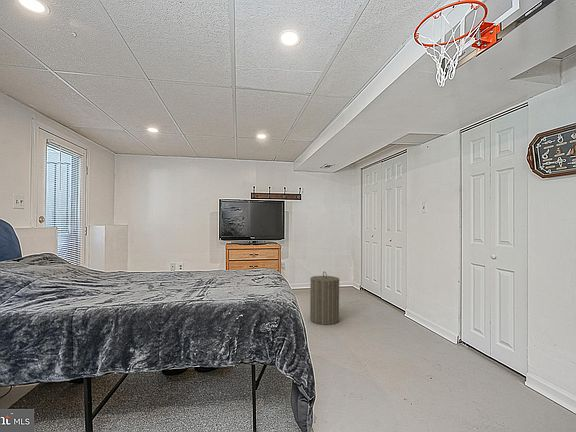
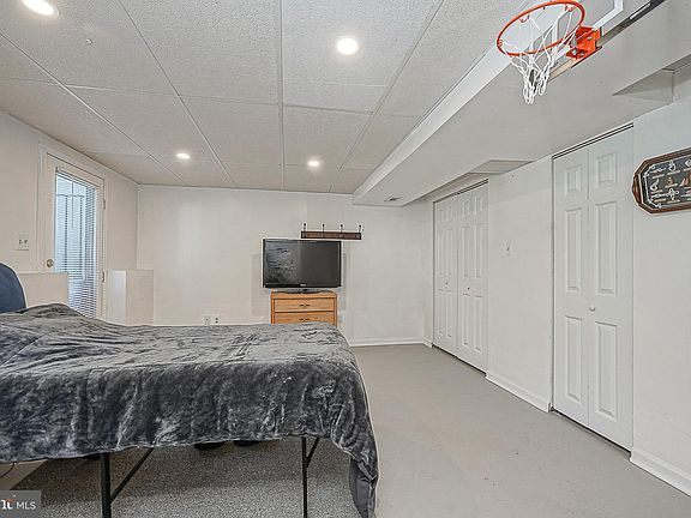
- laundry hamper [309,270,340,326]
